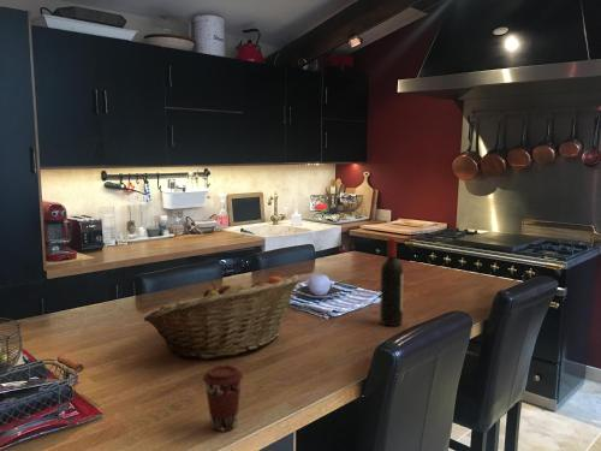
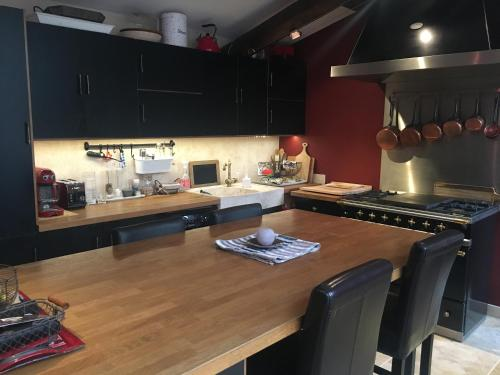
- fruit basket [143,273,303,360]
- wine bottle [379,236,404,327]
- coffee cup [202,364,244,432]
